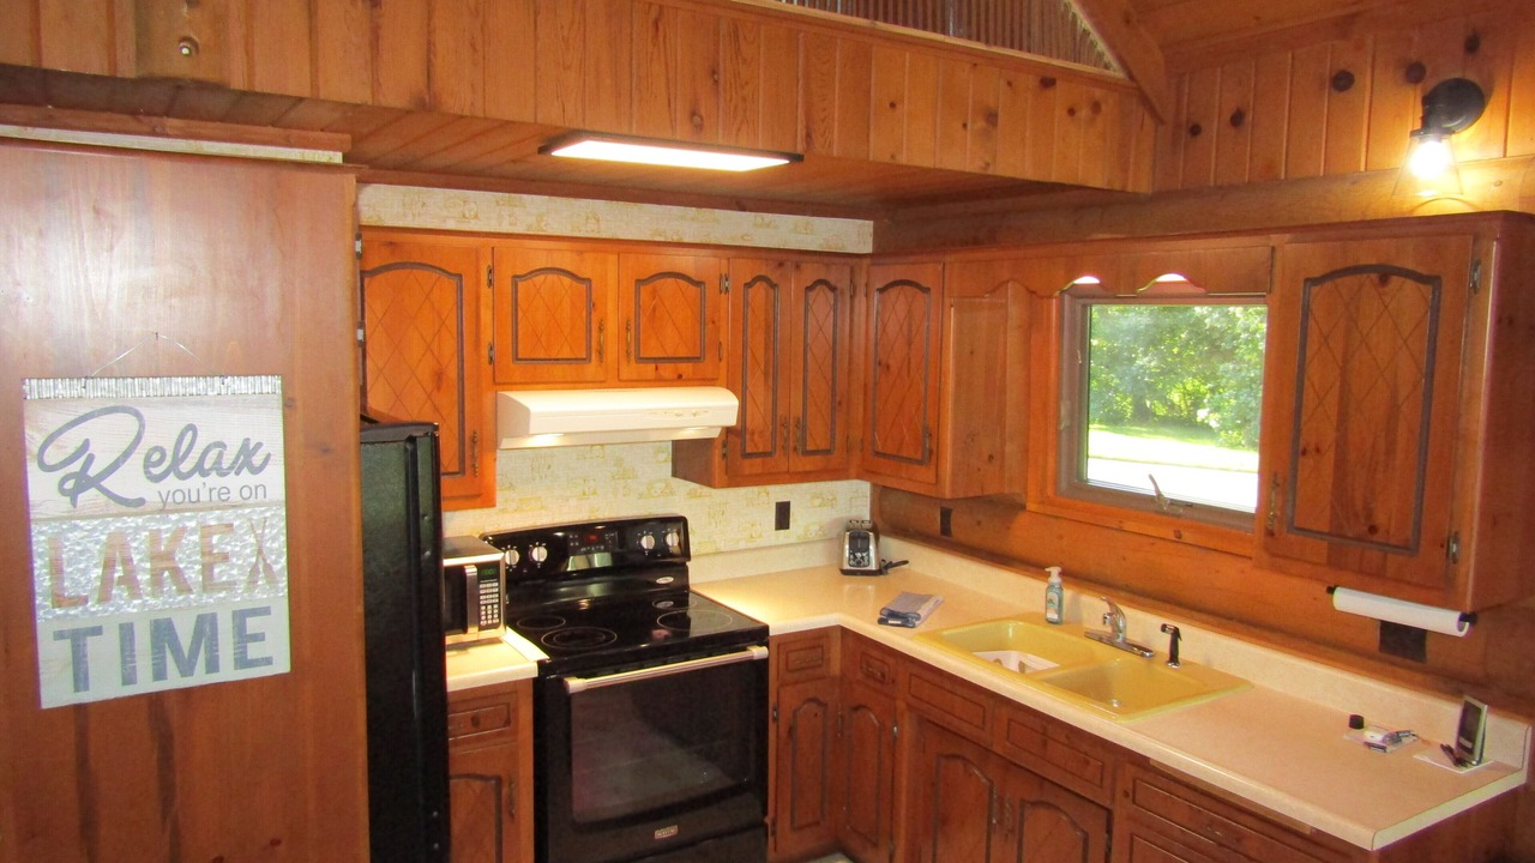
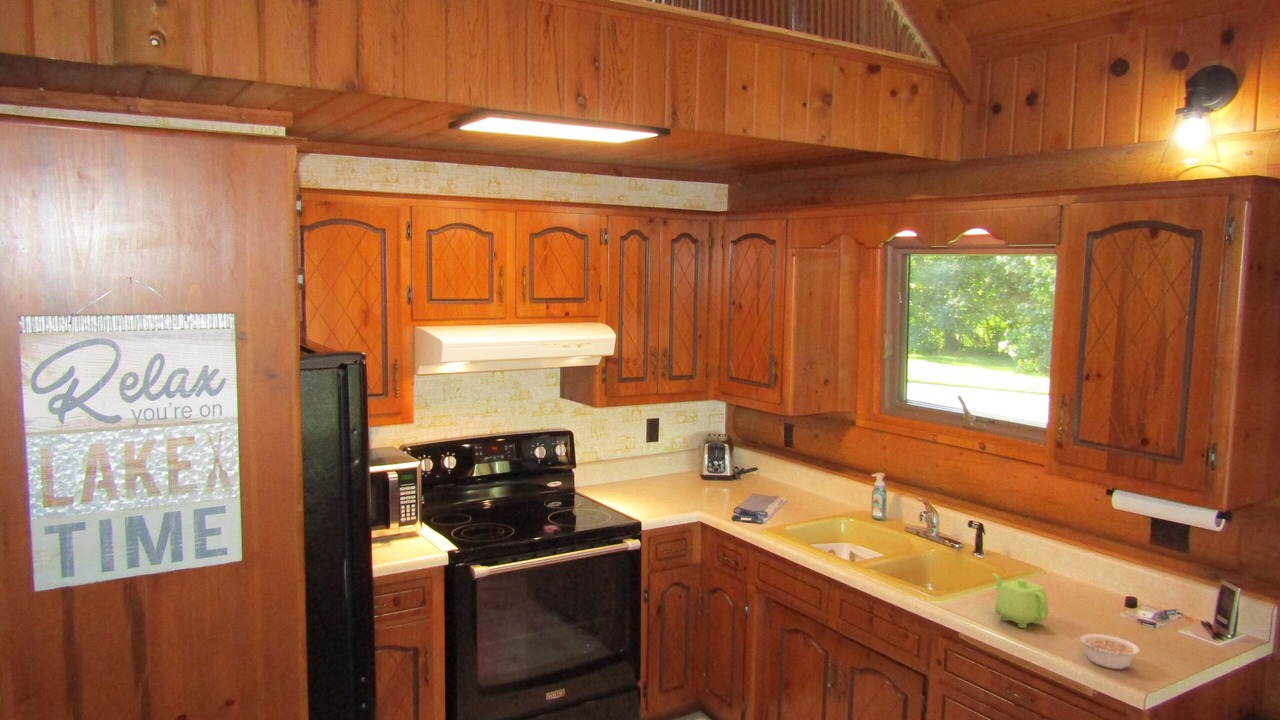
+ legume [1079,633,1141,670]
+ teapot [991,572,1049,629]
